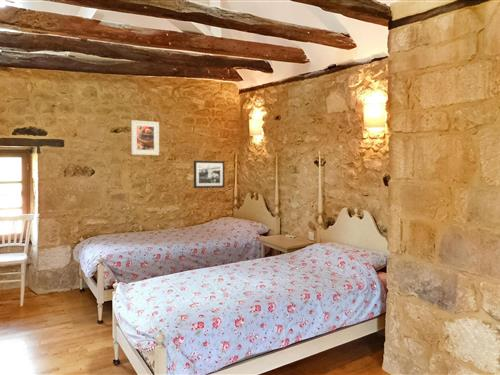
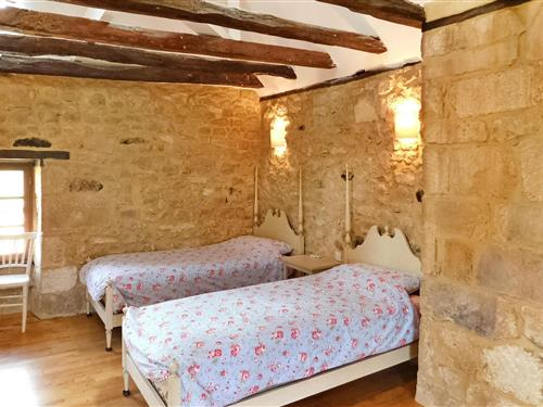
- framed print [130,119,160,156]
- picture frame [193,160,226,189]
